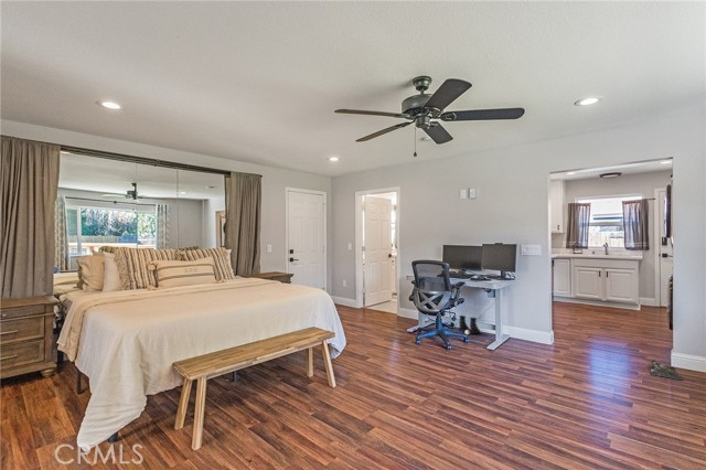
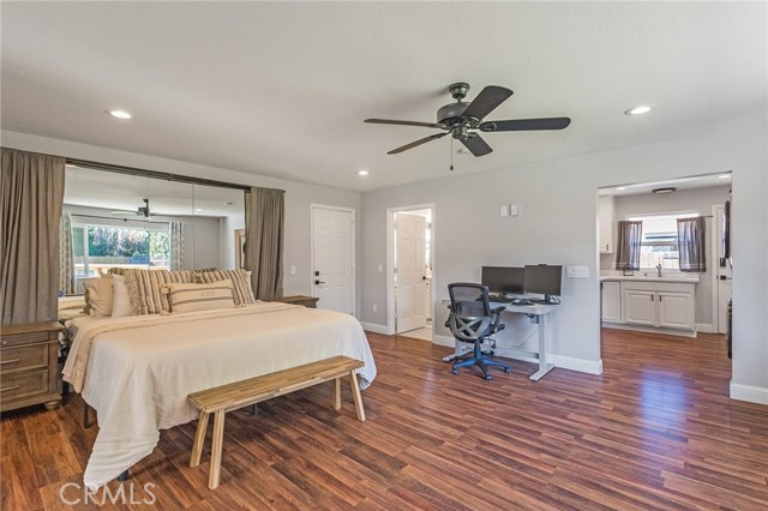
- bag [650,360,683,382]
- boots [458,314,481,335]
